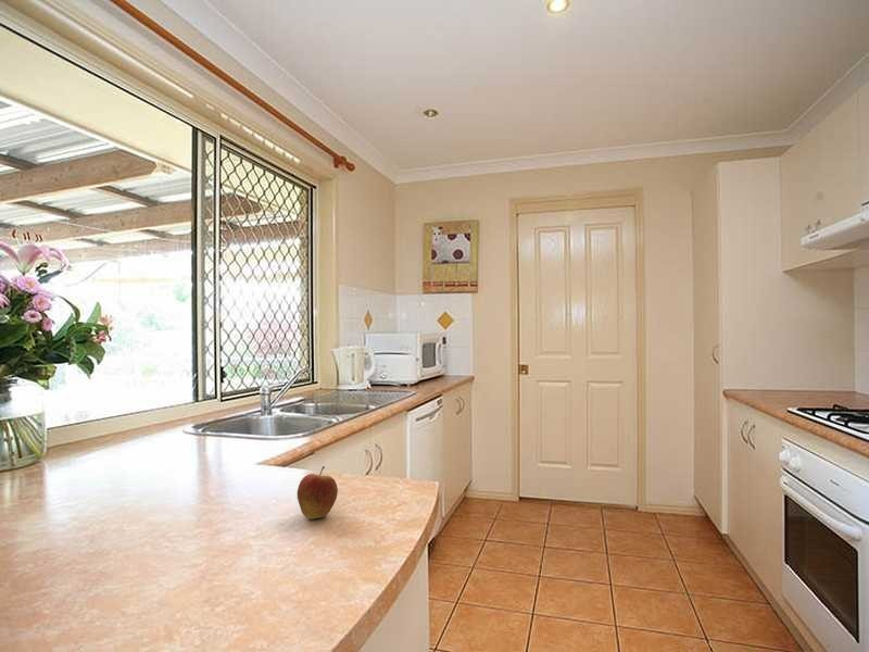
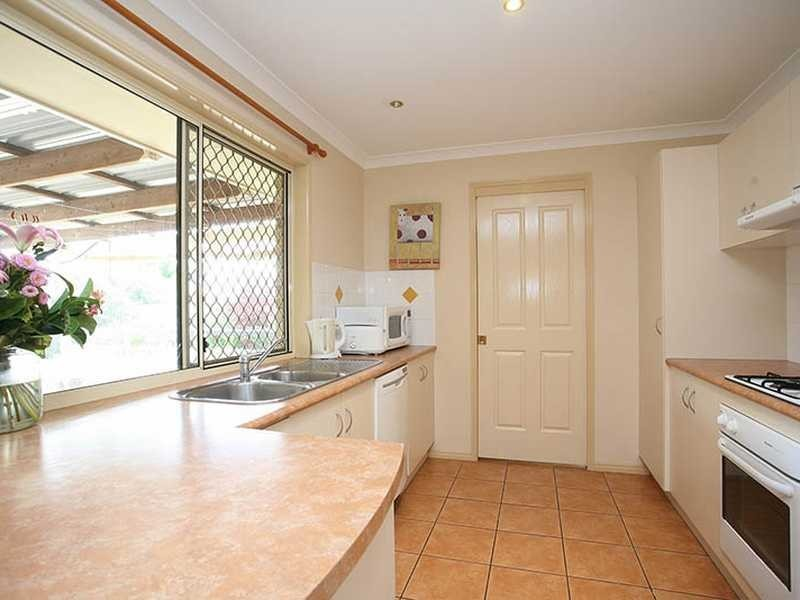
- fruit [297,465,339,521]
